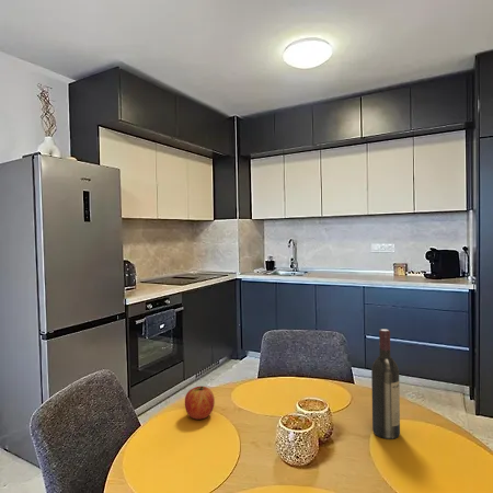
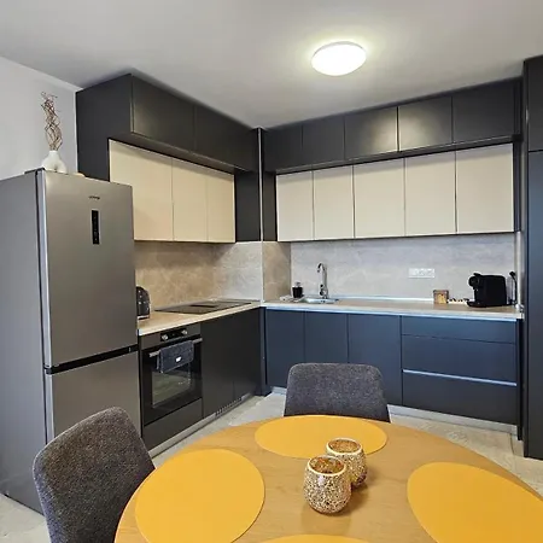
- apple [184,385,216,421]
- wine bottle [370,328,401,440]
